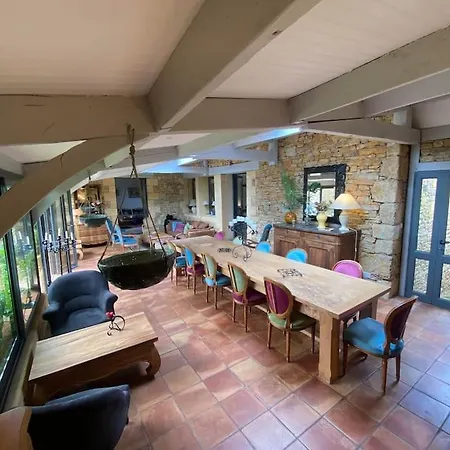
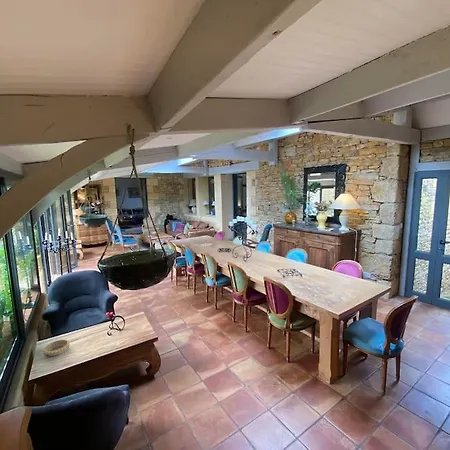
+ decorative bowl [42,338,71,357]
